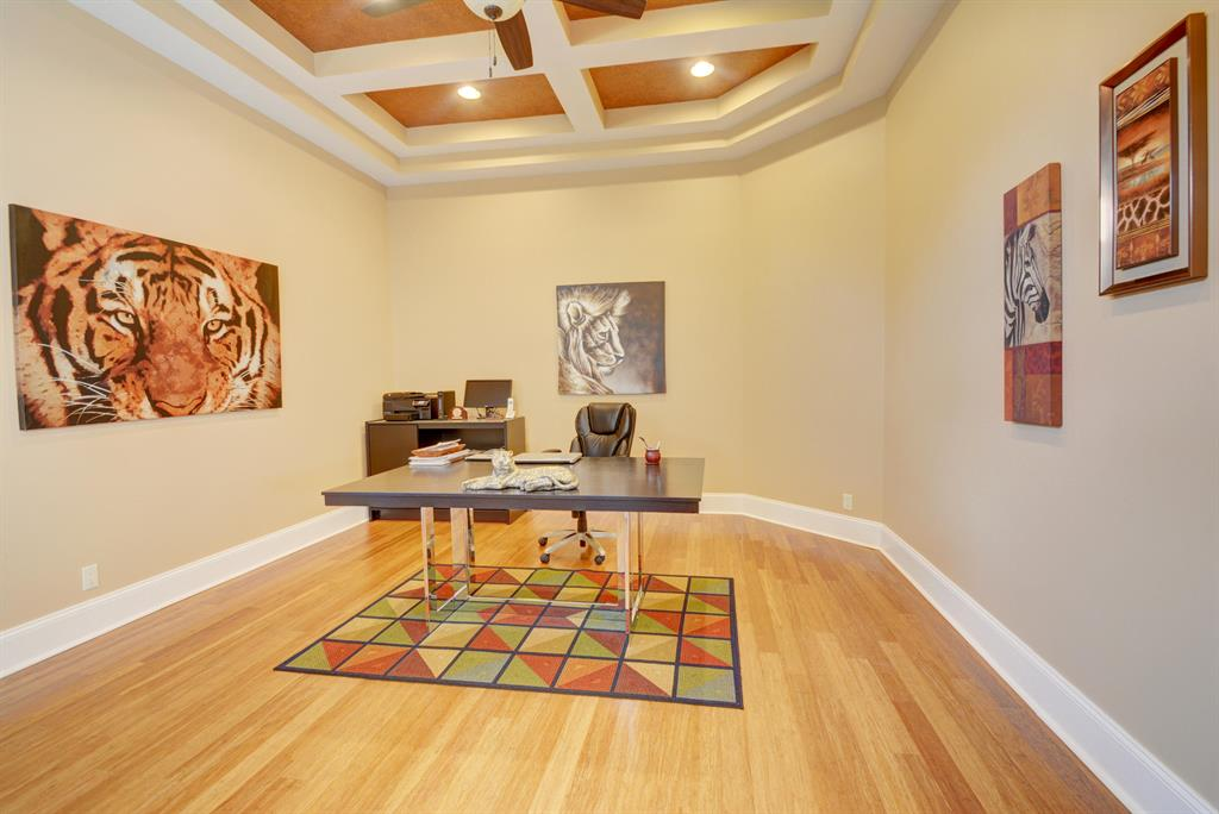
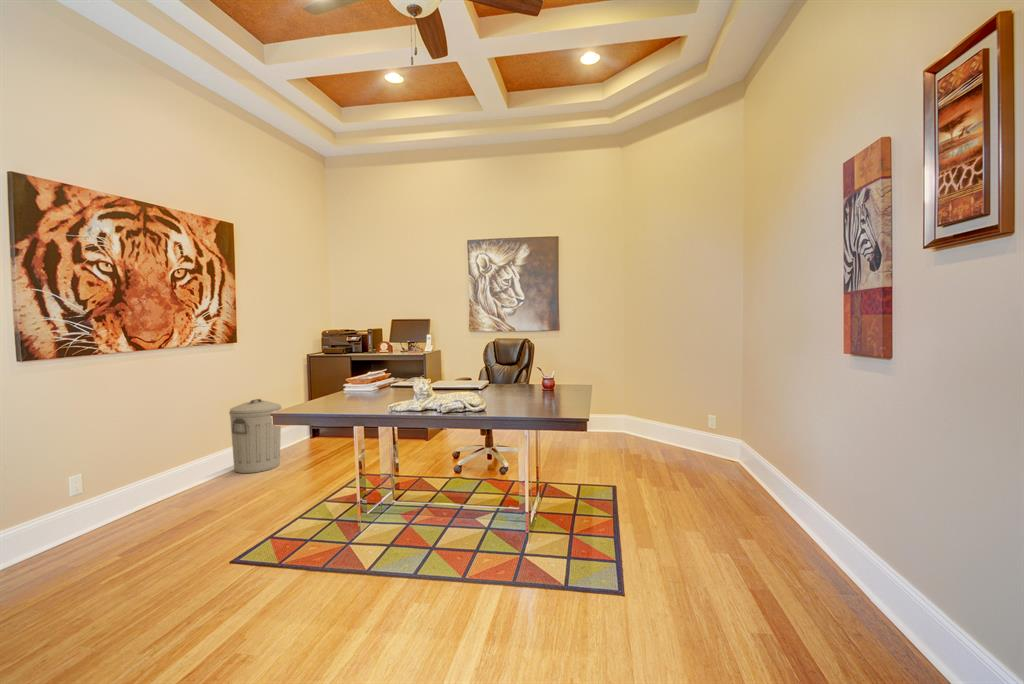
+ trash can [228,398,283,474]
